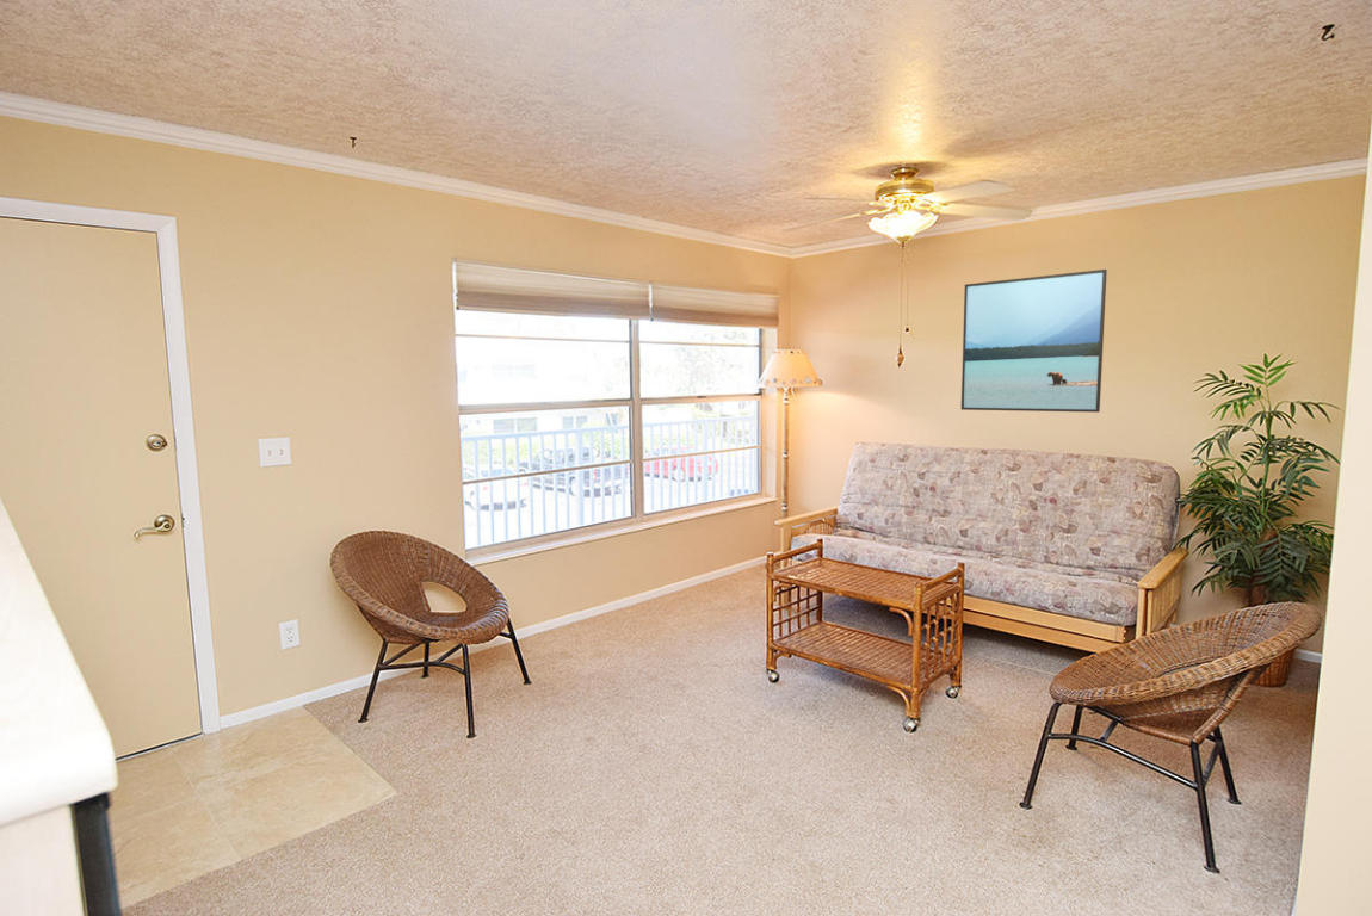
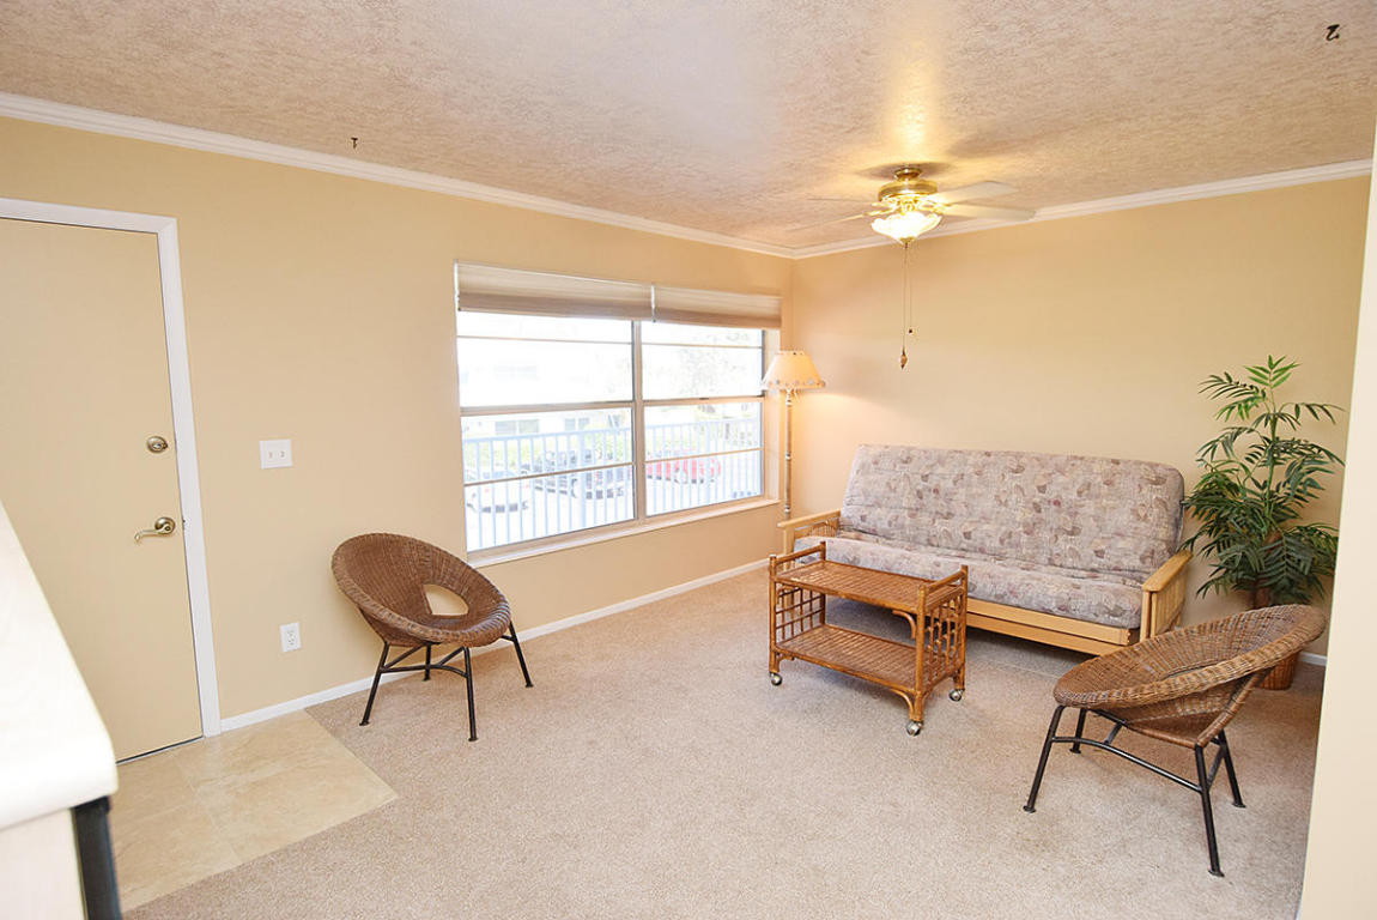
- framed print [960,268,1108,414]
